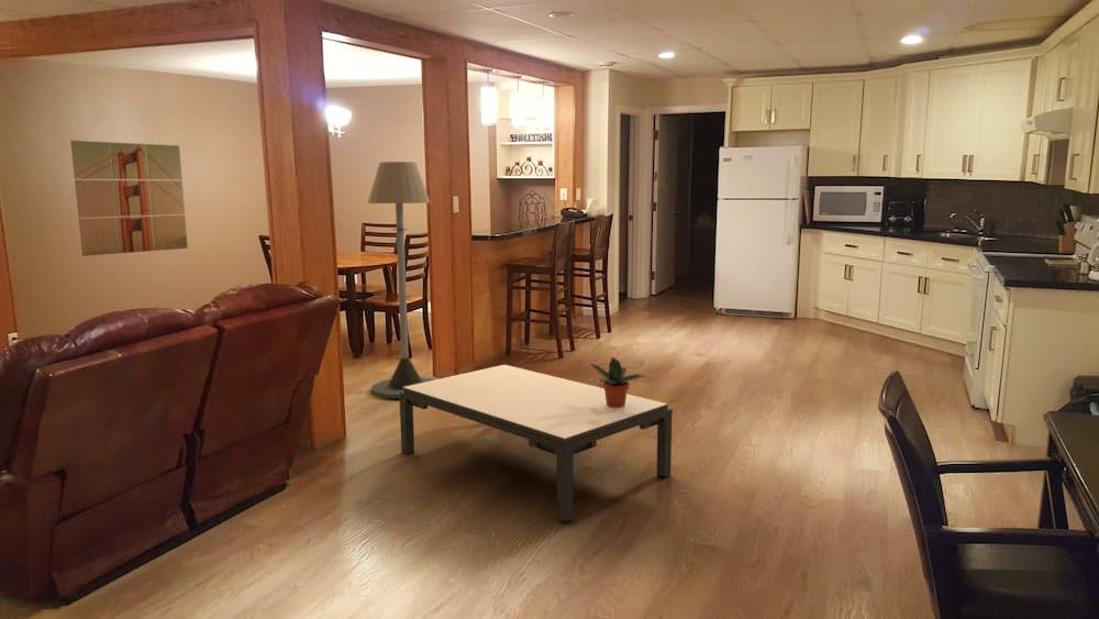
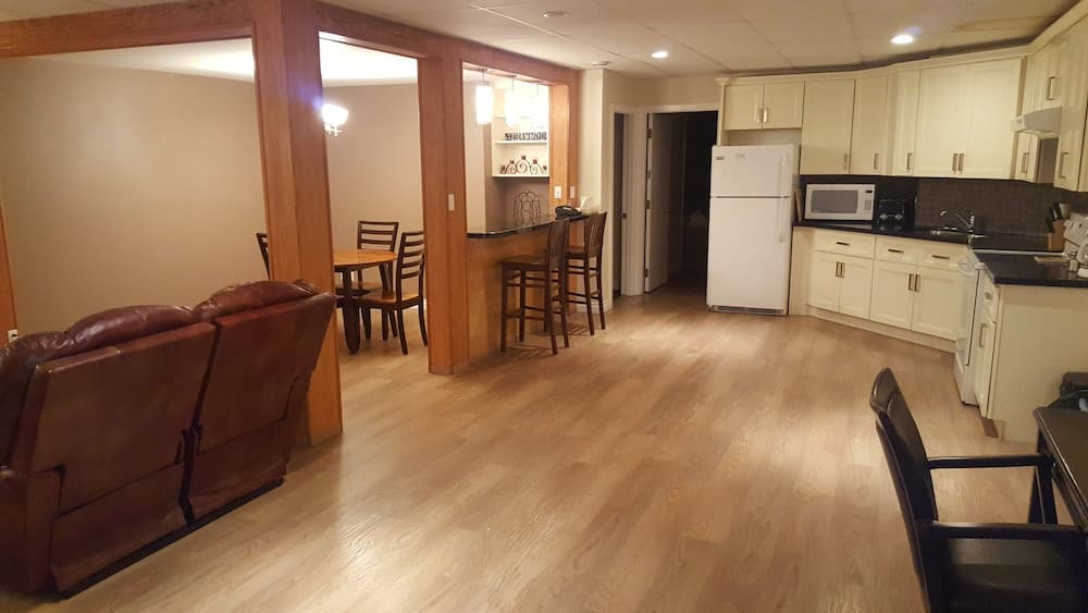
- coffee table [399,364,673,522]
- floor lamp [366,161,435,399]
- wall art [69,140,189,257]
- potted plant [588,356,646,408]
